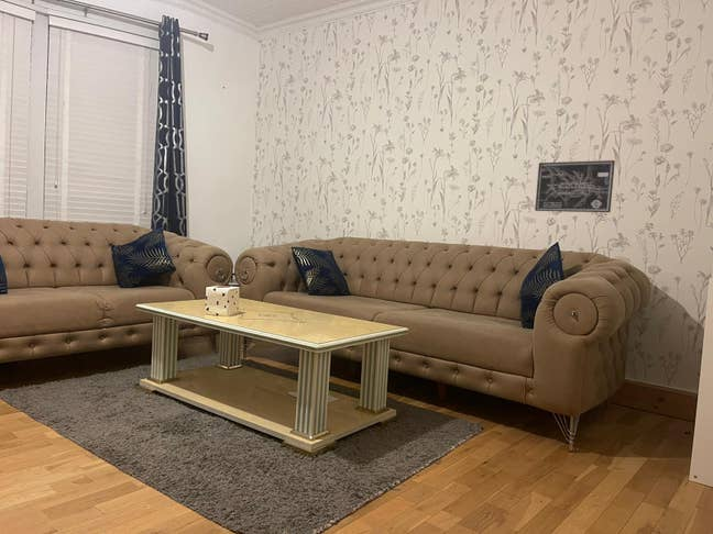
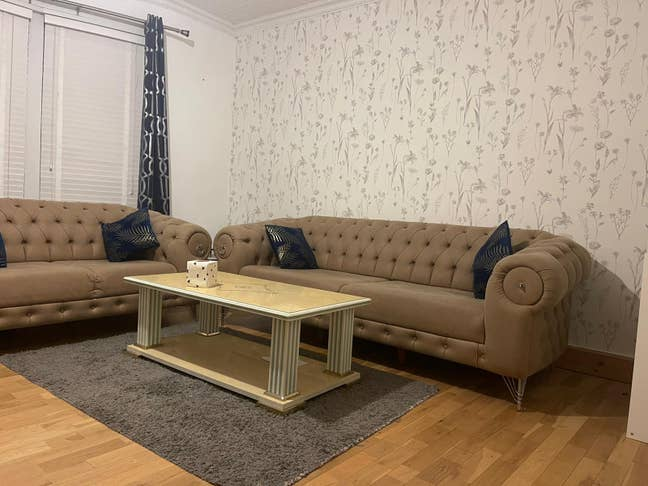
- wall art [534,159,616,213]
